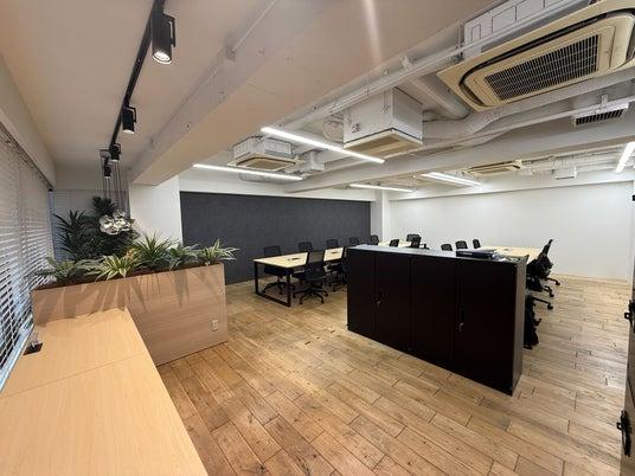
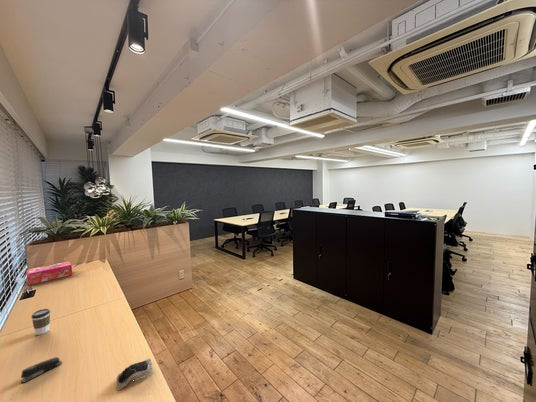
+ tissue box [26,261,73,286]
+ coffee cup [30,308,51,336]
+ computer mouse [115,358,154,391]
+ stapler [20,356,63,384]
